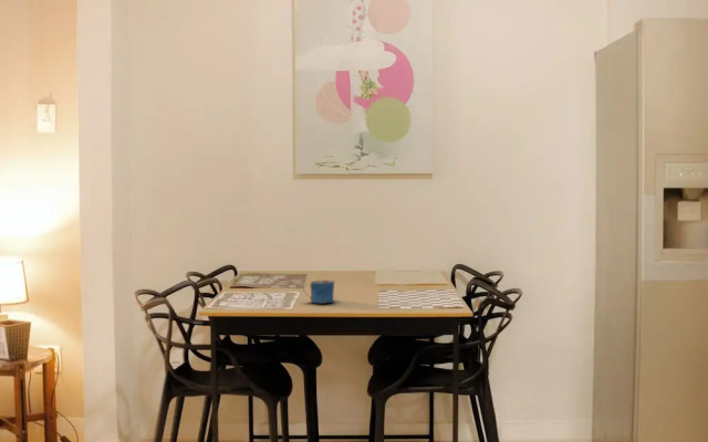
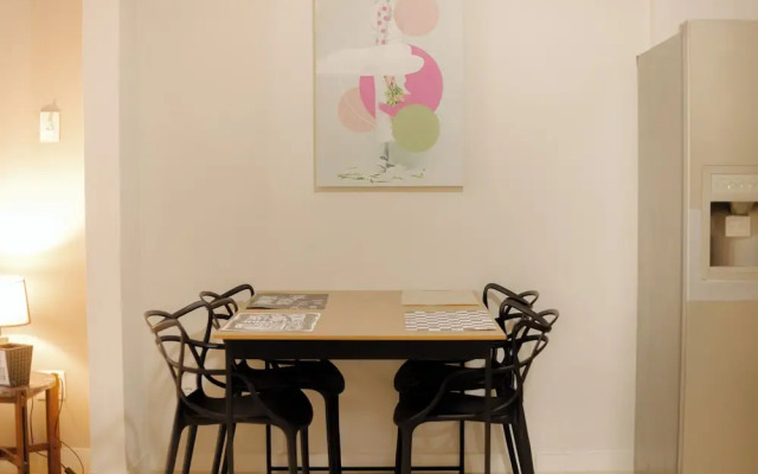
- mug [302,278,335,304]
